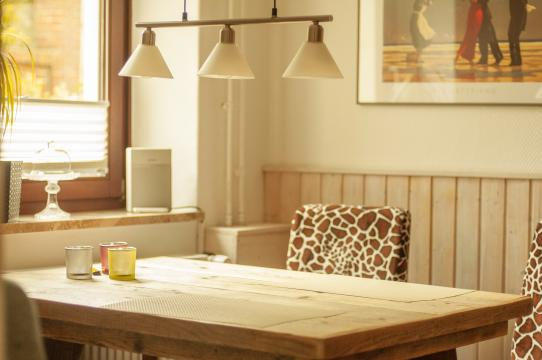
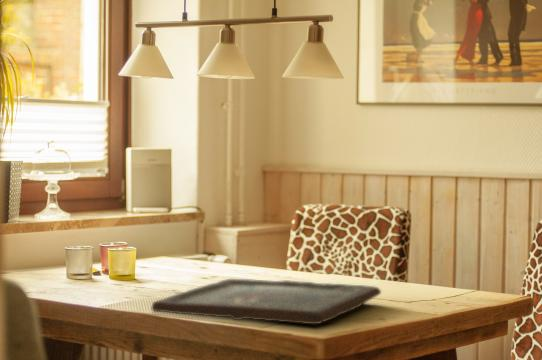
+ board game [150,278,382,325]
